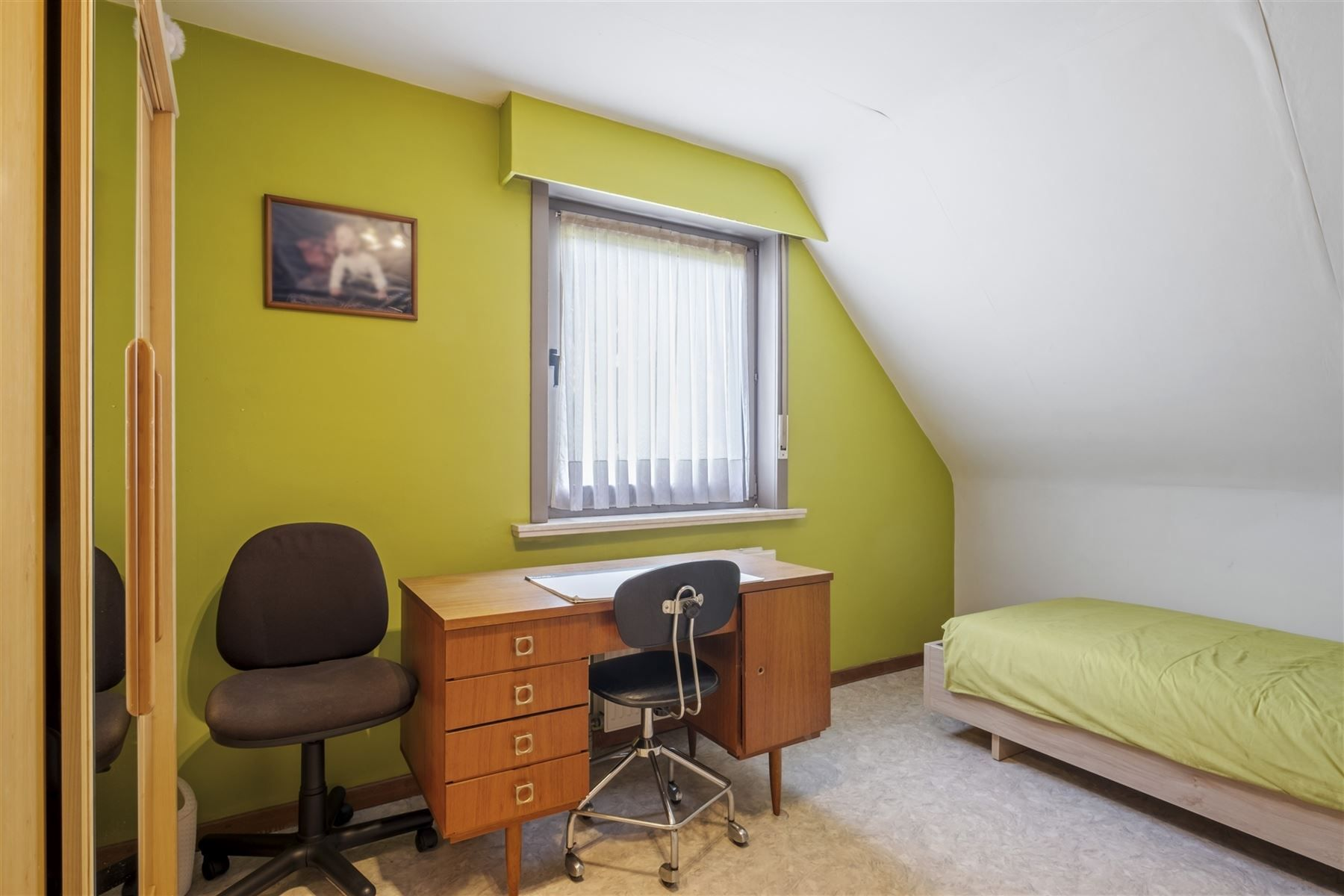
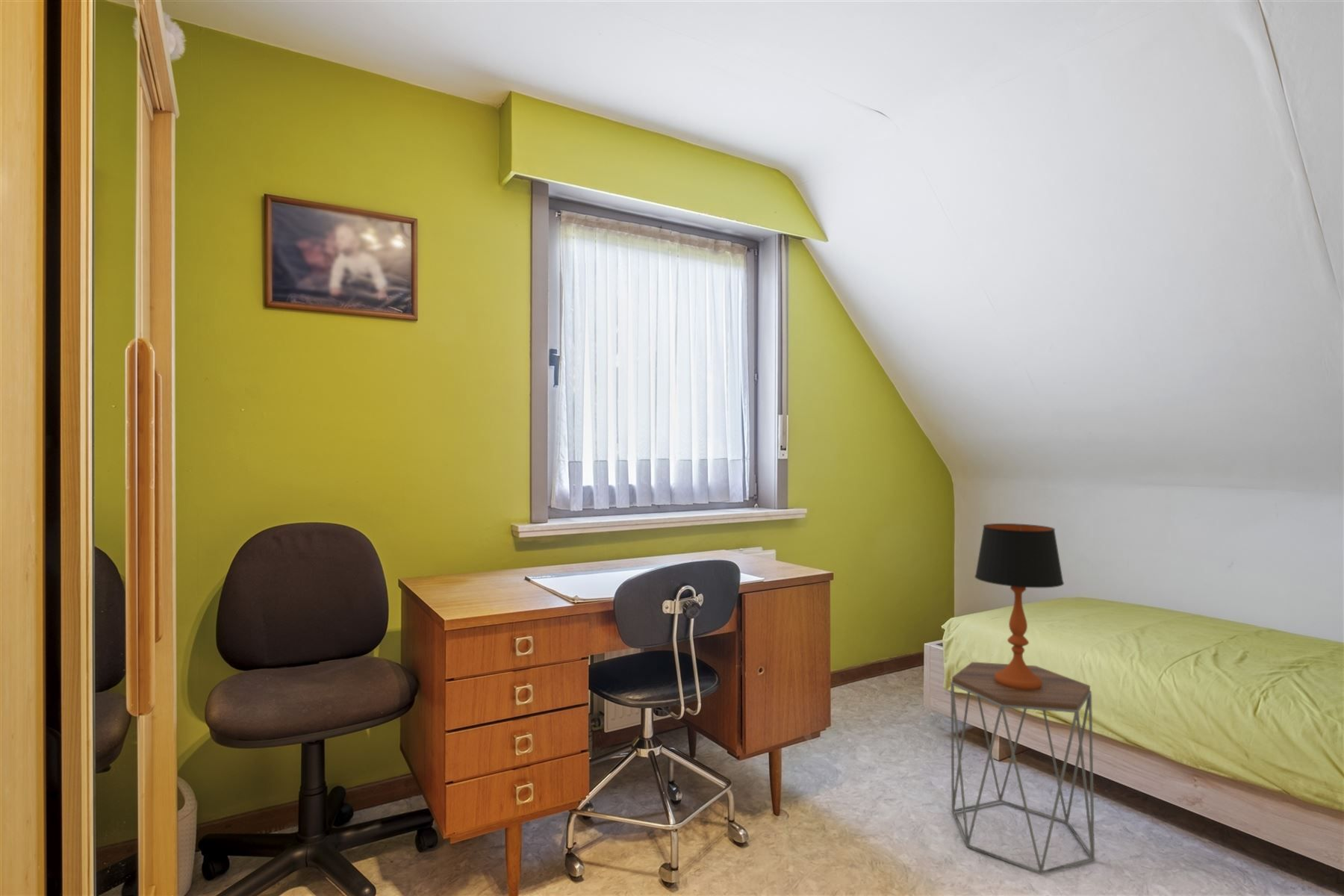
+ side table [950,662,1095,875]
+ table lamp [974,523,1065,690]
